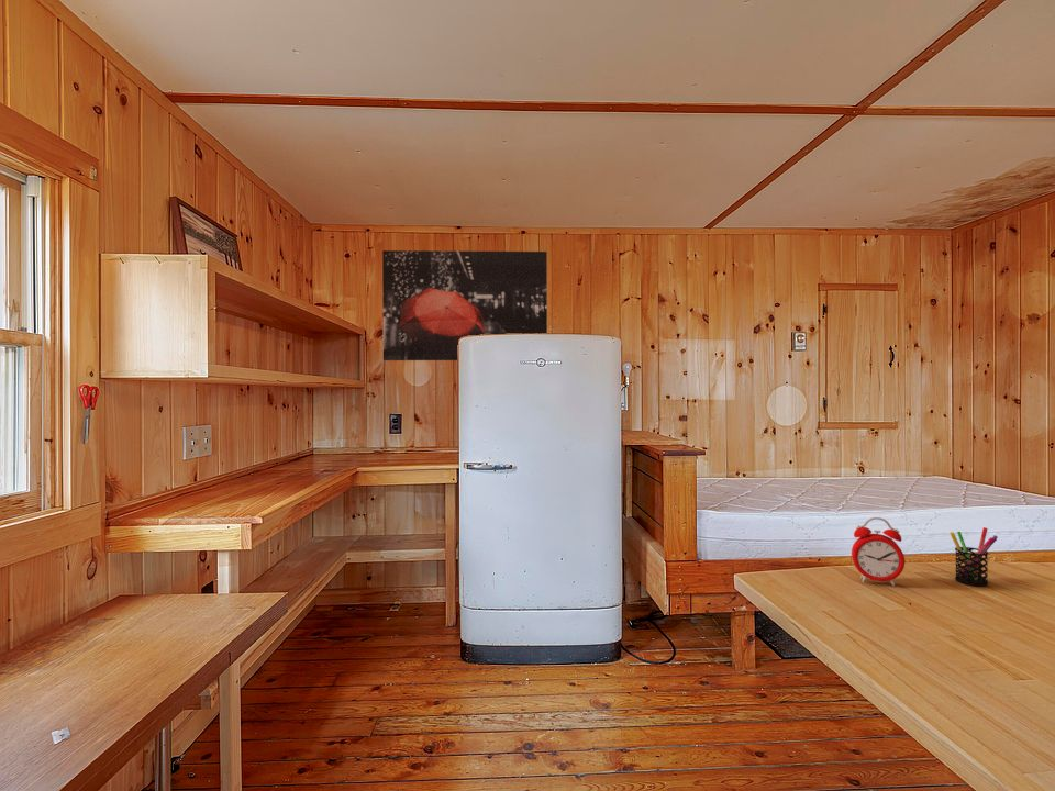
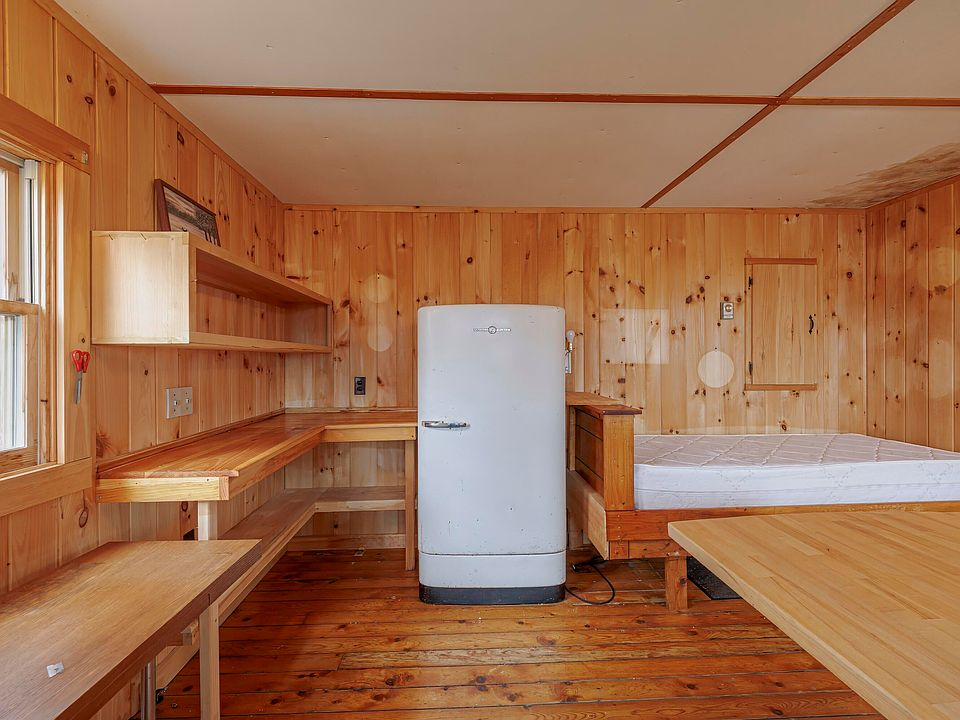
- pen holder [948,526,999,587]
- wall art [381,249,548,361]
- alarm clock [851,516,906,587]
